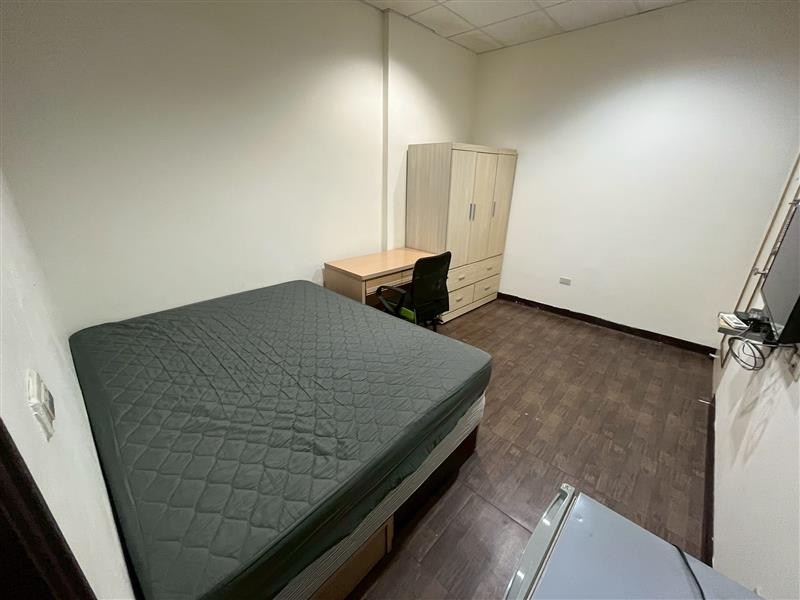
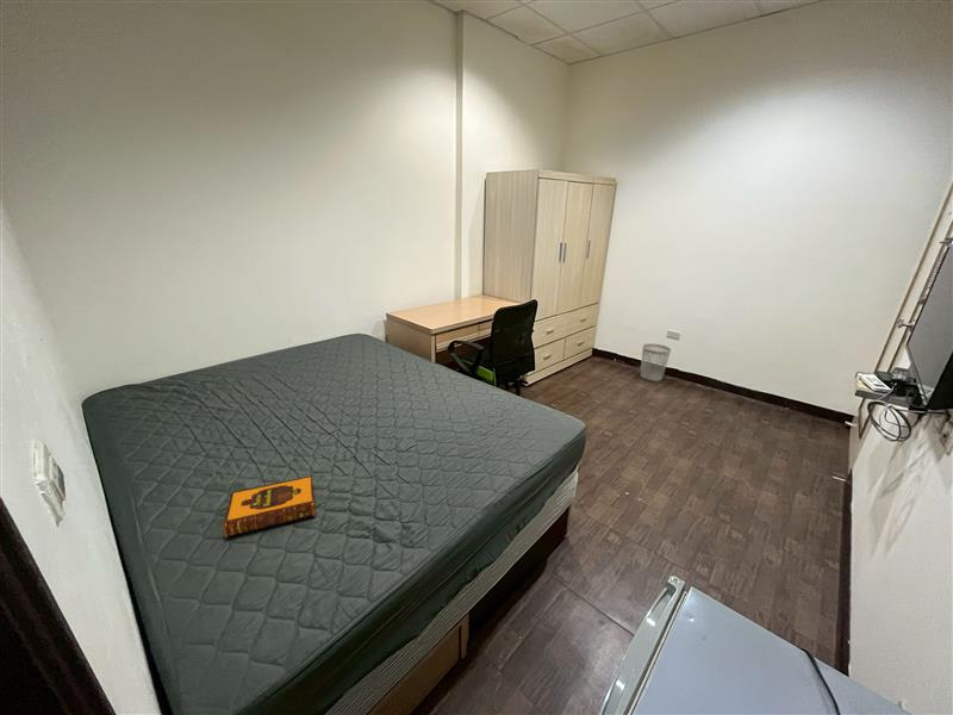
+ hardback book [223,474,316,539]
+ wastebasket [640,342,672,383]
